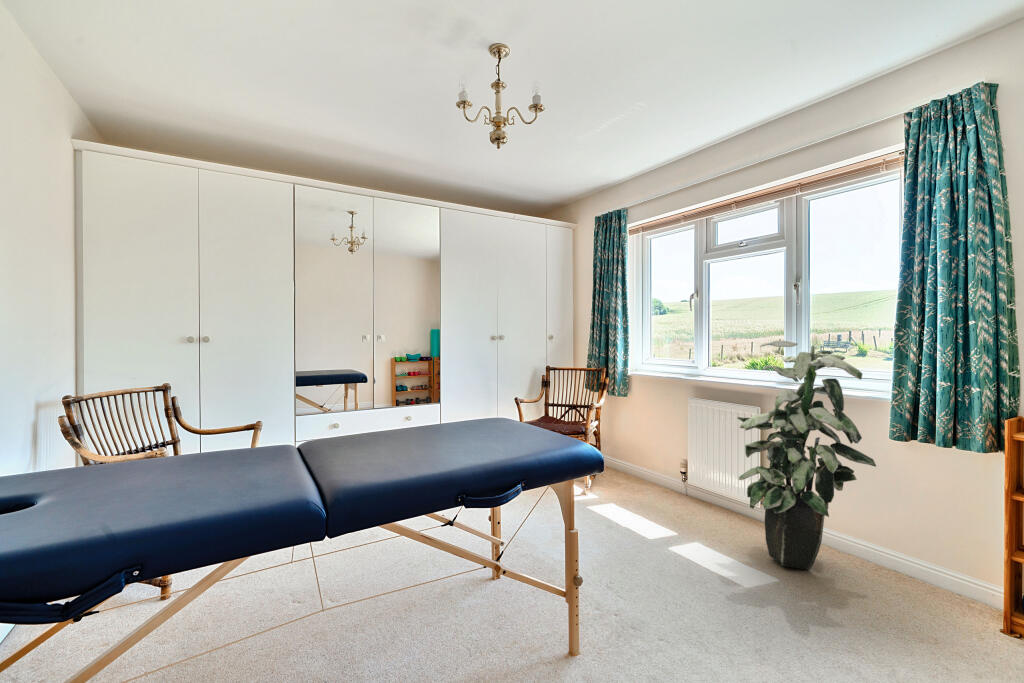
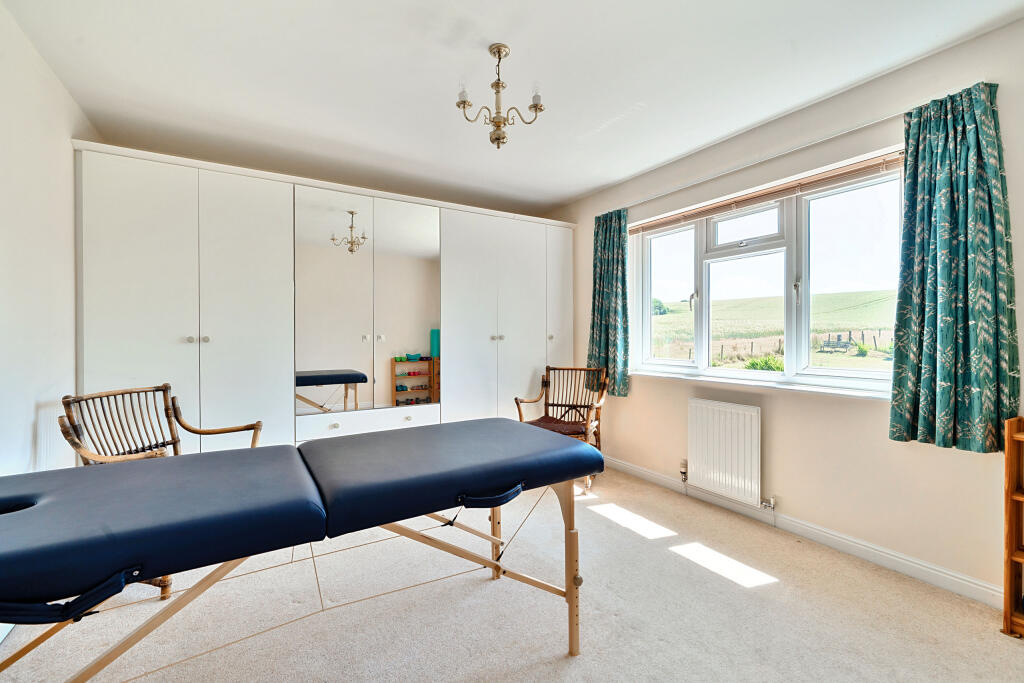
- indoor plant [736,340,877,571]
